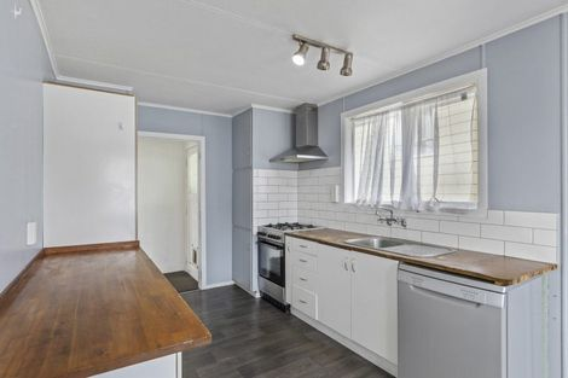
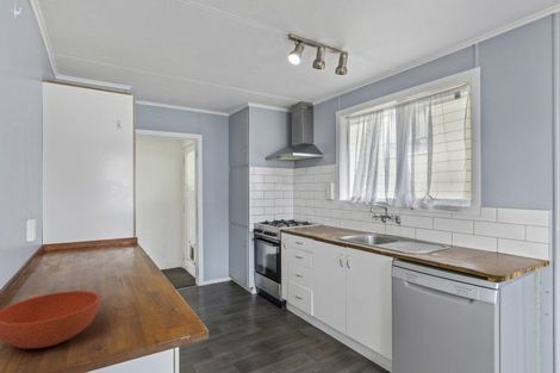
+ bowl [0,290,101,349]
